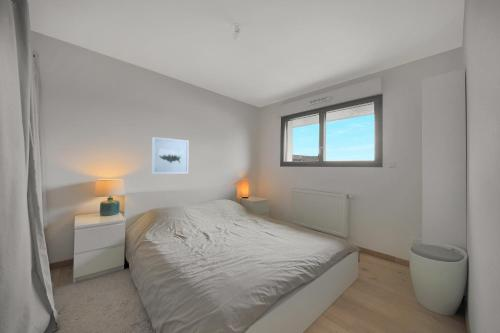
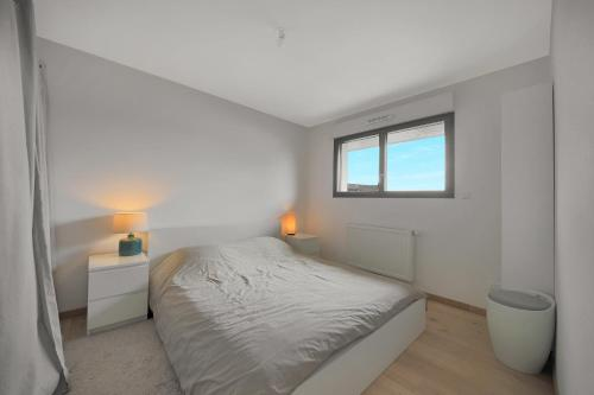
- wall art [151,136,190,175]
